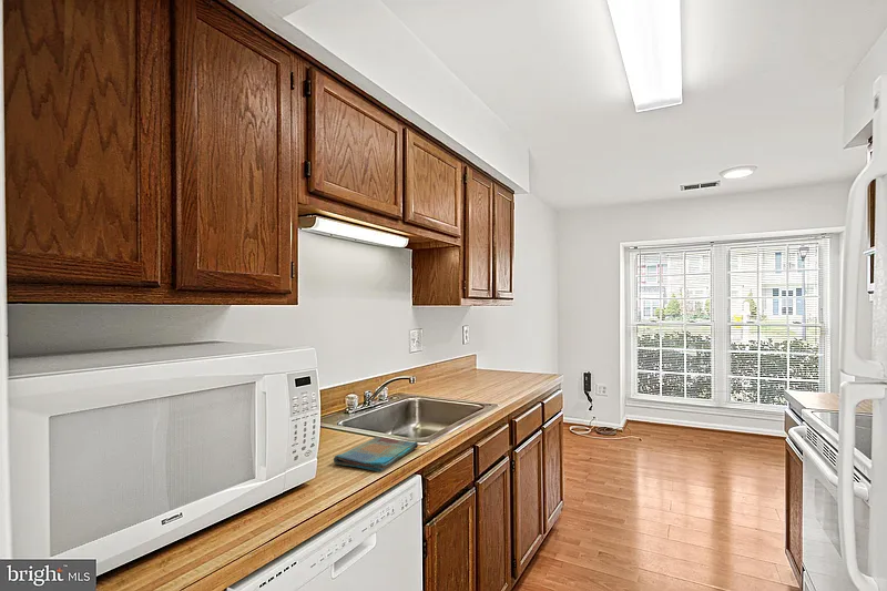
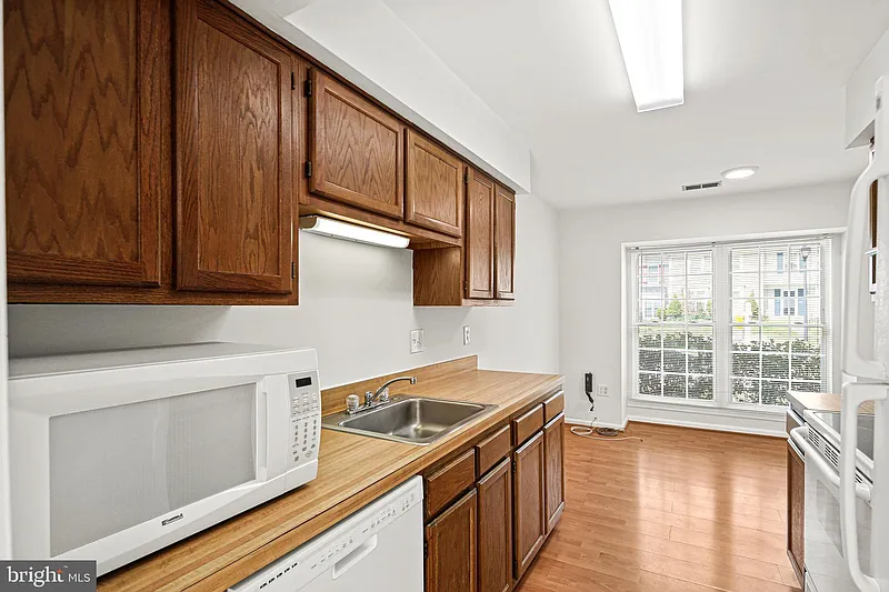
- dish towel [333,436,419,472]
